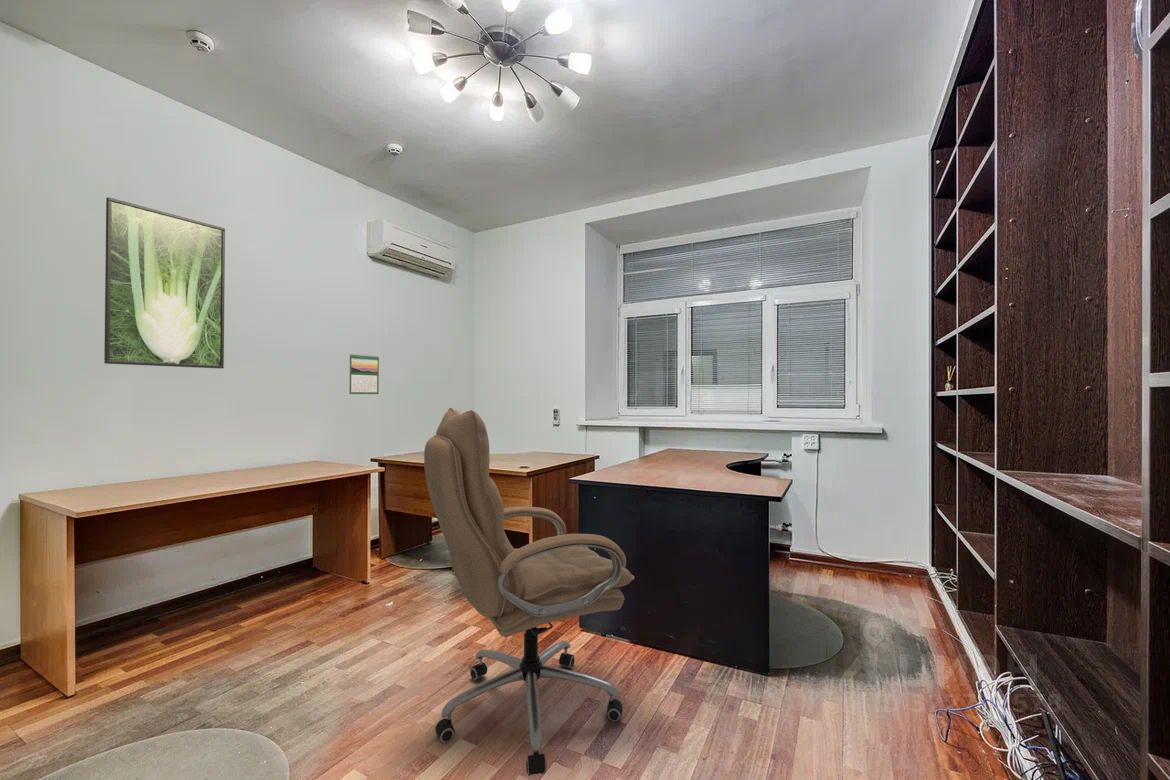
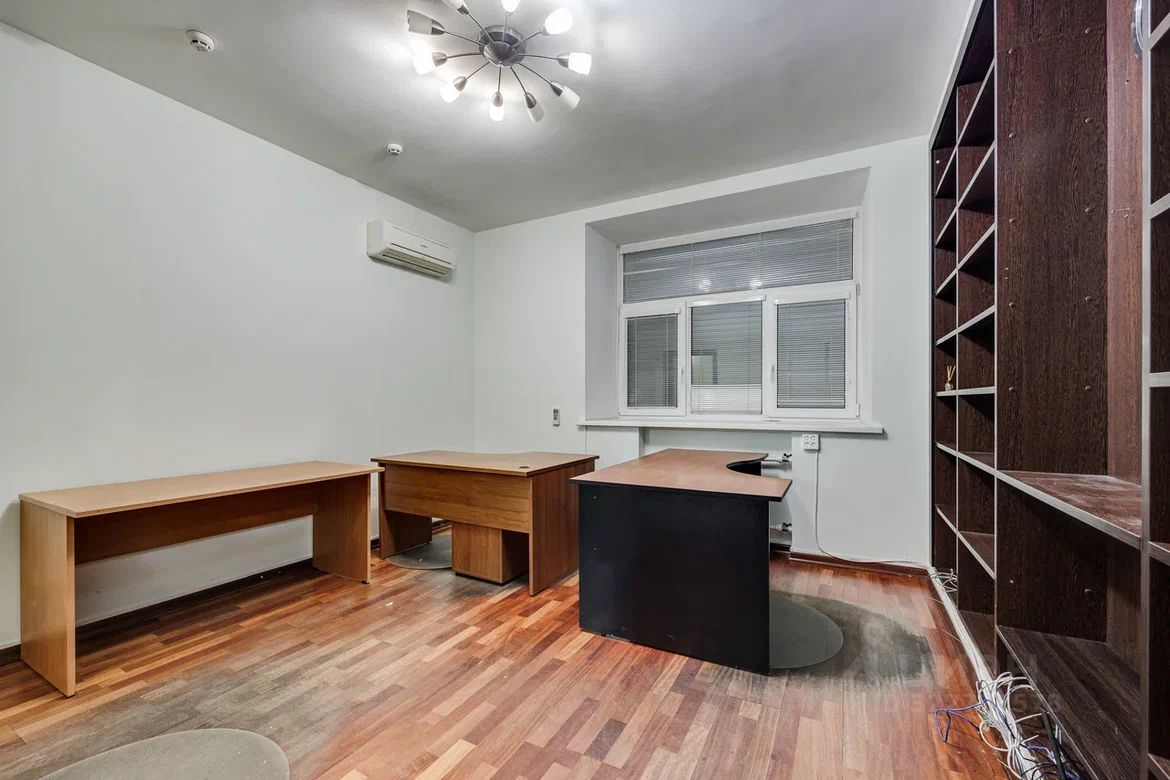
- office chair [423,407,635,777]
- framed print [103,196,226,370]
- calendar [348,353,380,395]
